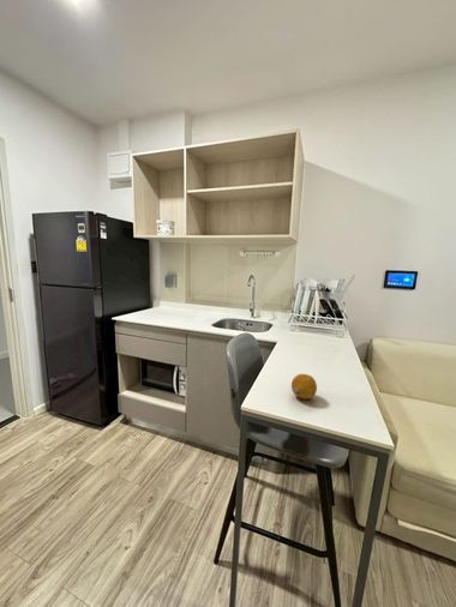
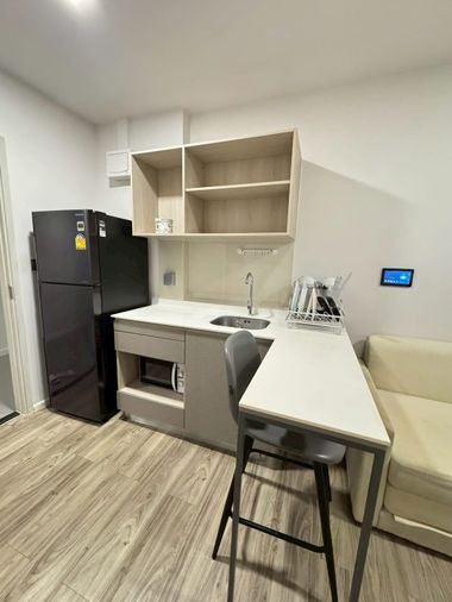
- fruit [290,373,318,399]
